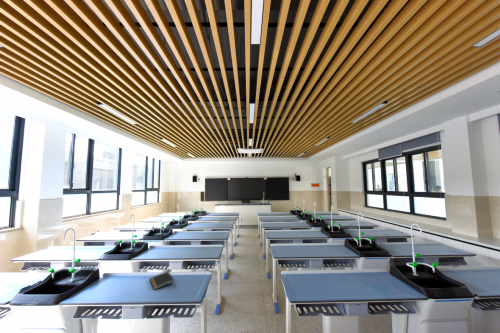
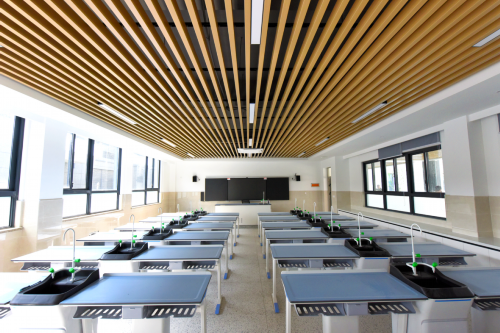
- notepad [148,270,176,291]
